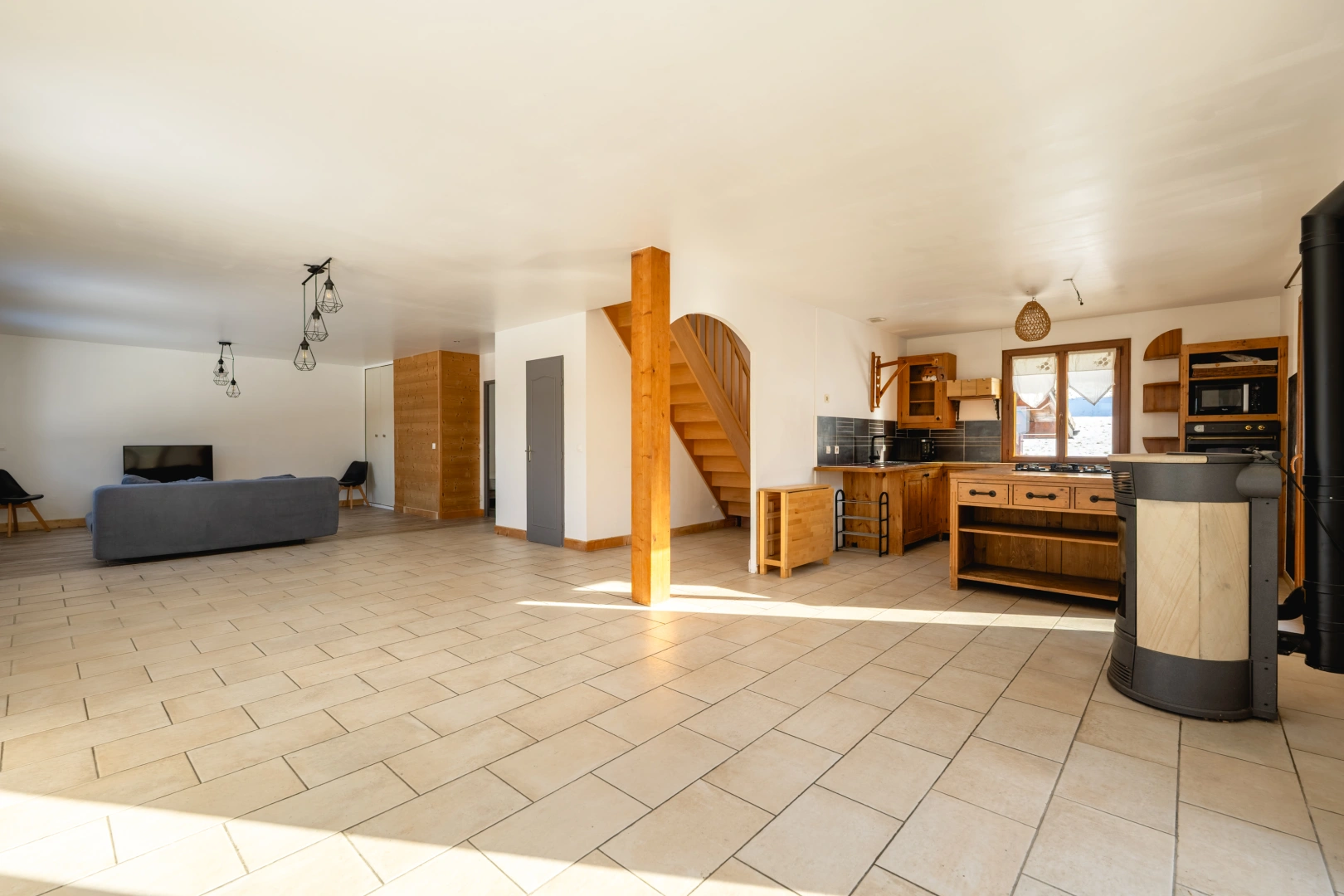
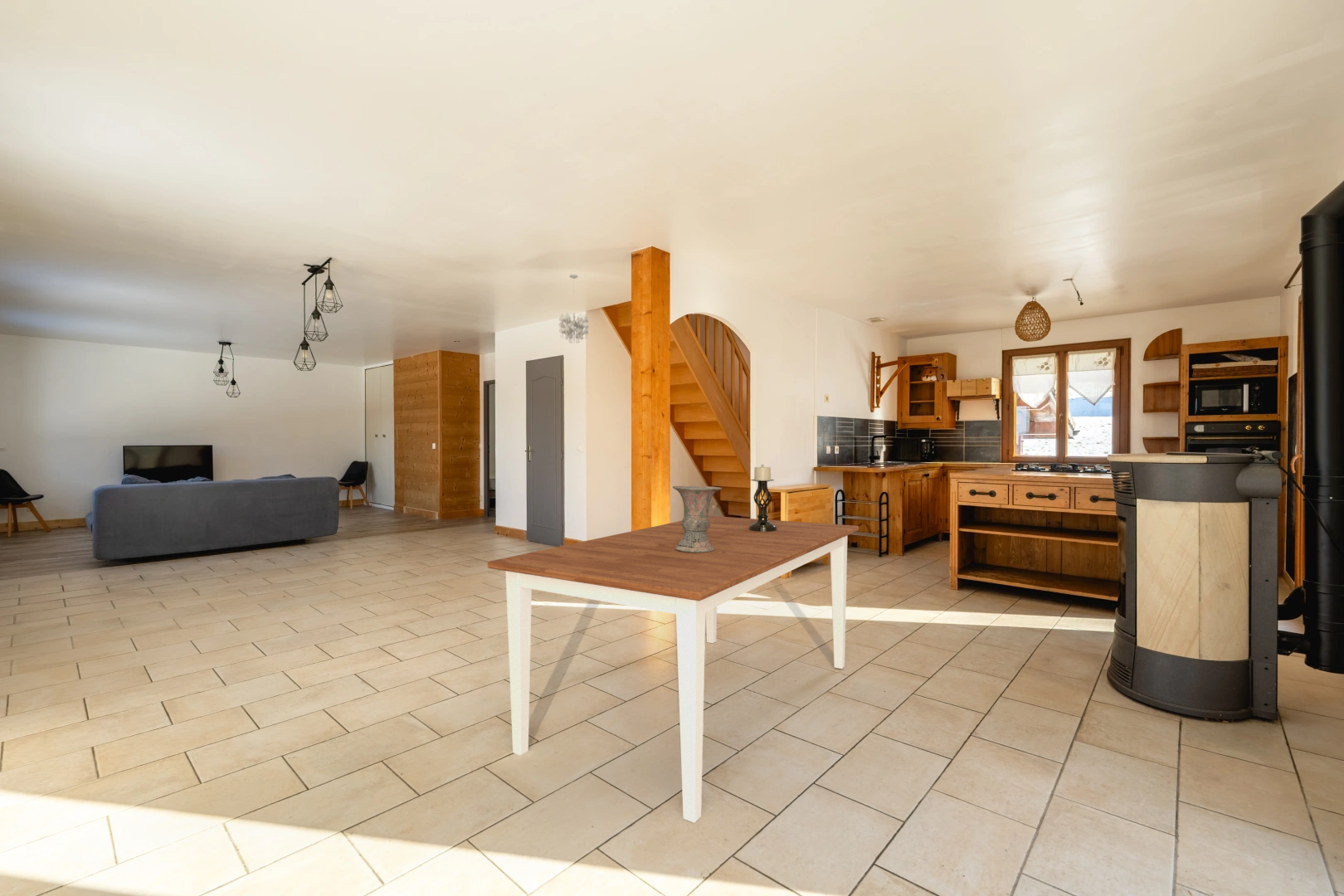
+ chandelier [558,273,590,344]
+ dining table [487,515,859,824]
+ vase [672,485,723,553]
+ candle holder [749,464,777,532]
